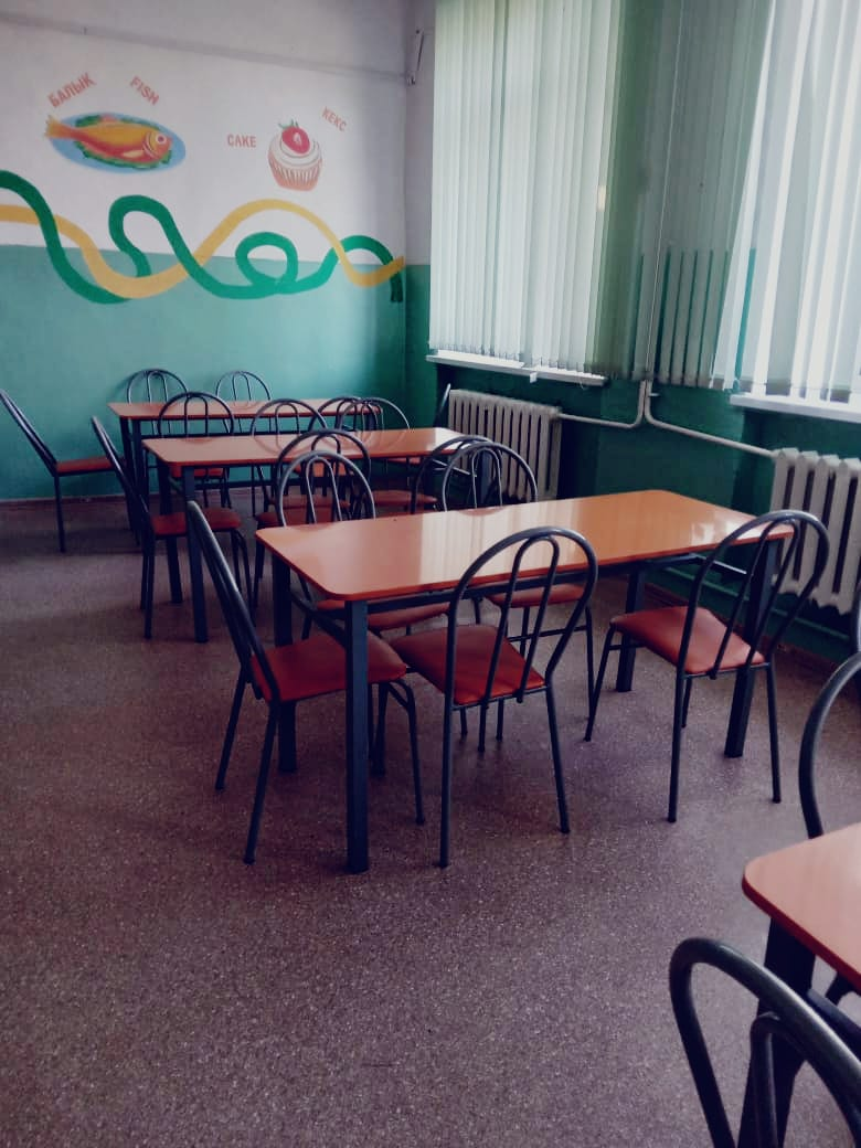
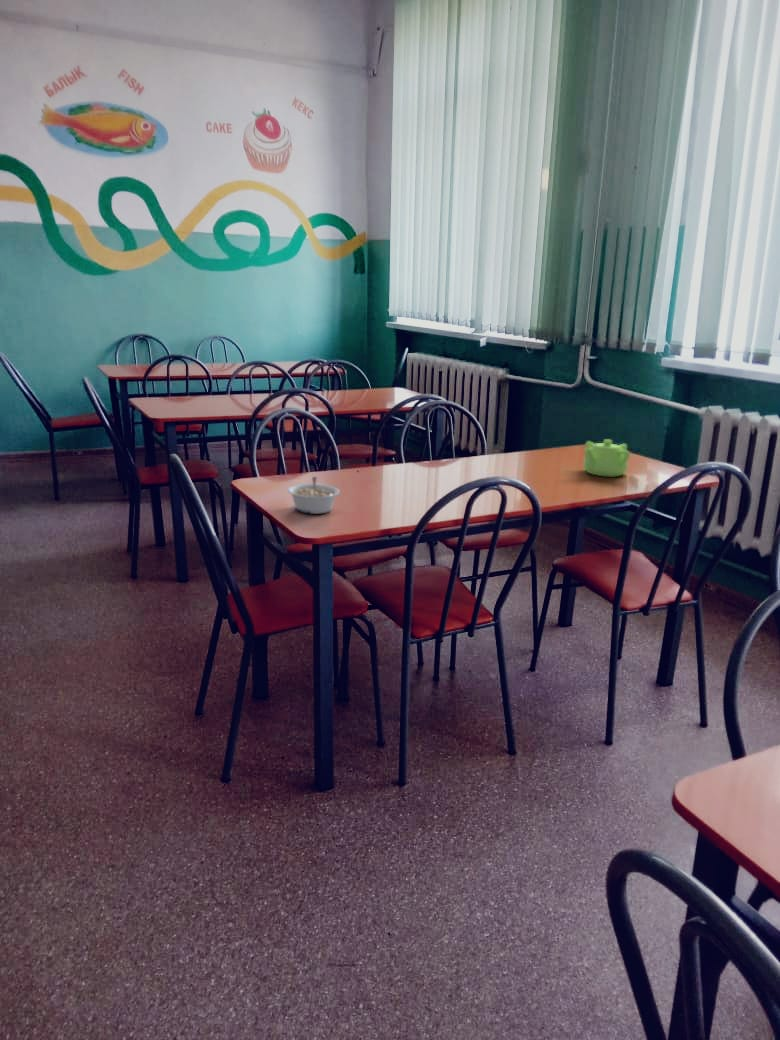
+ legume [287,476,341,515]
+ teapot [582,439,631,478]
